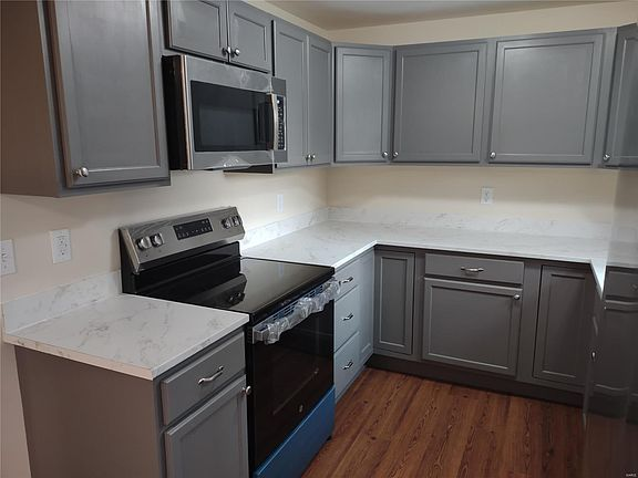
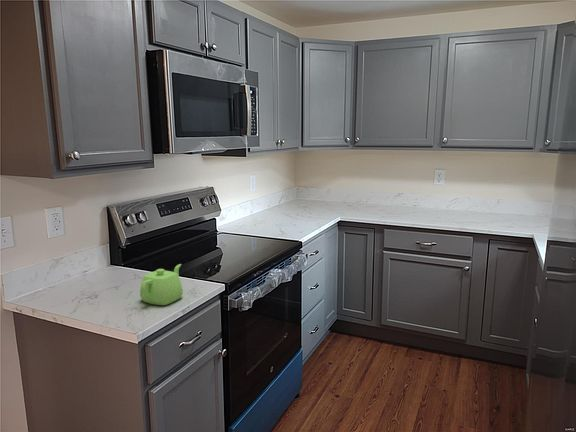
+ teapot [139,263,184,306]
